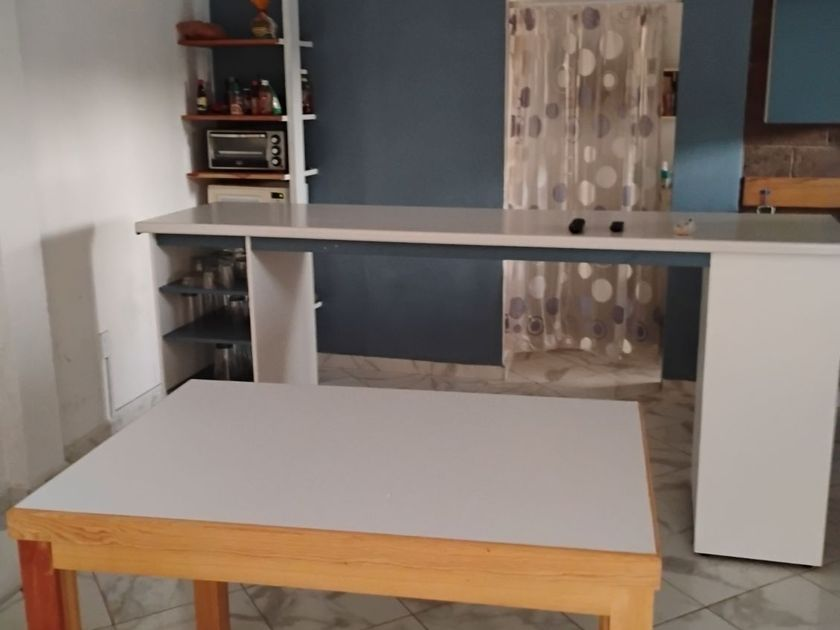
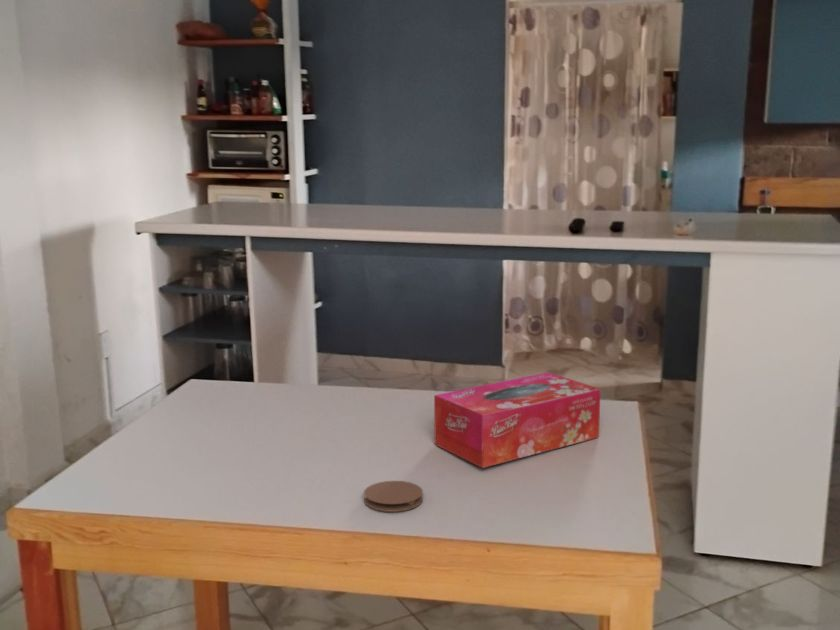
+ tissue box [433,371,601,469]
+ coaster [363,480,424,513]
